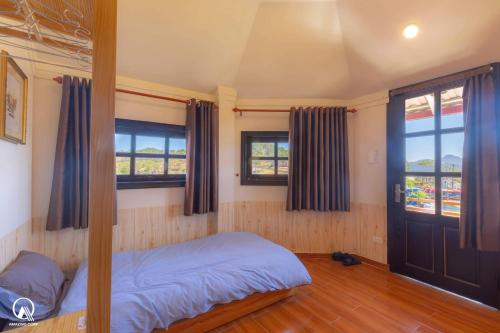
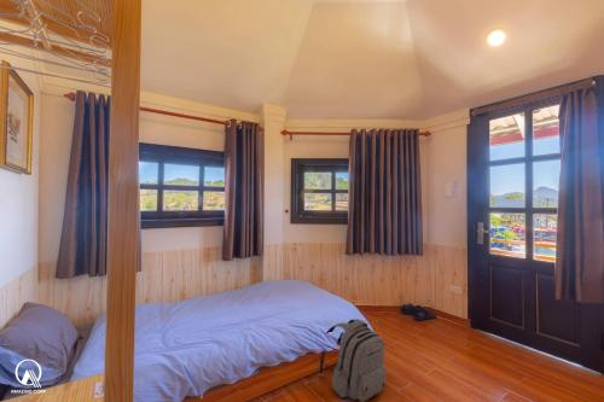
+ backpack [318,317,388,402]
